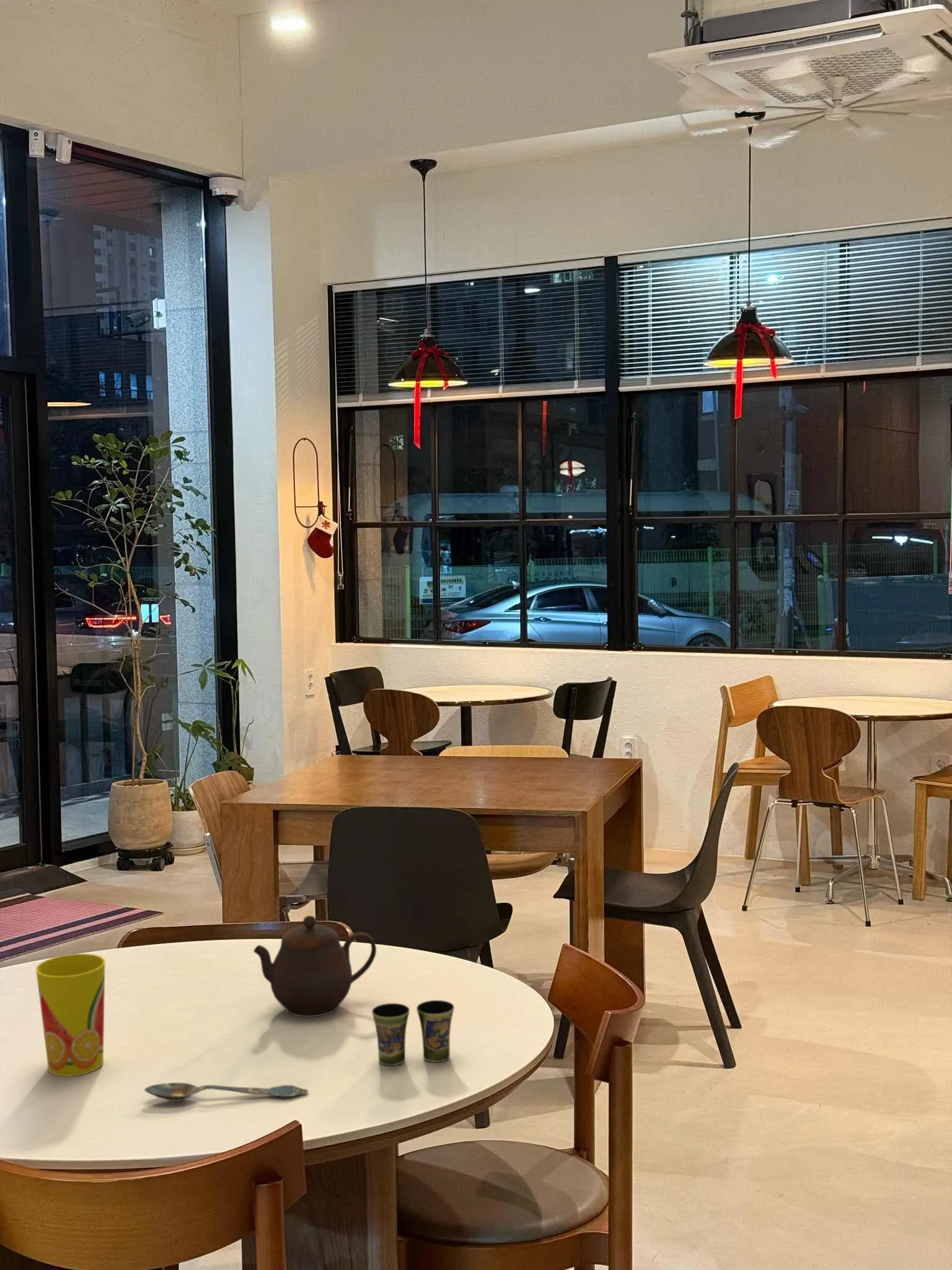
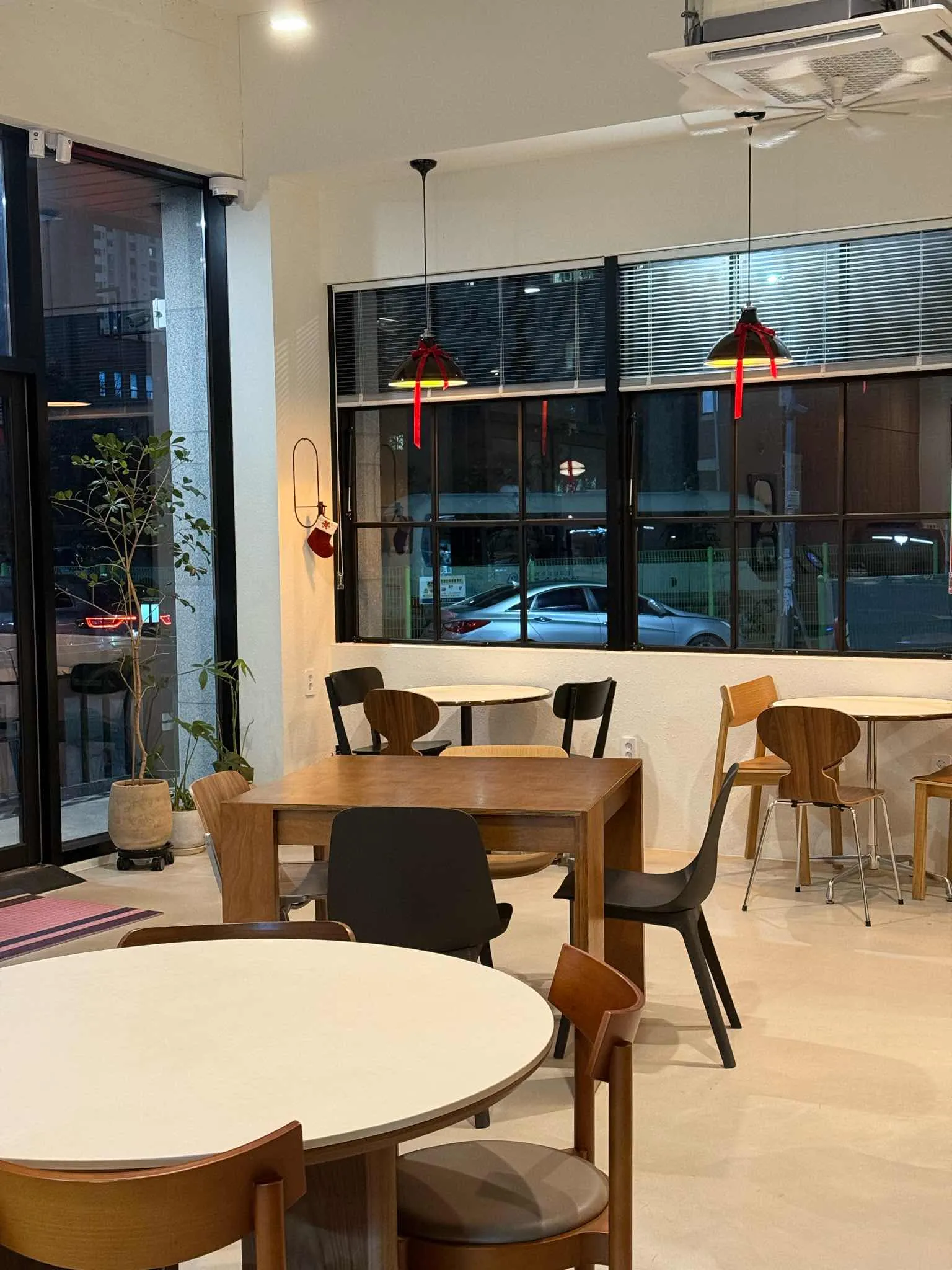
- cup [371,1000,455,1066]
- spoon [144,1082,309,1102]
- teapot [253,915,377,1018]
- cup [35,953,106,1077]
